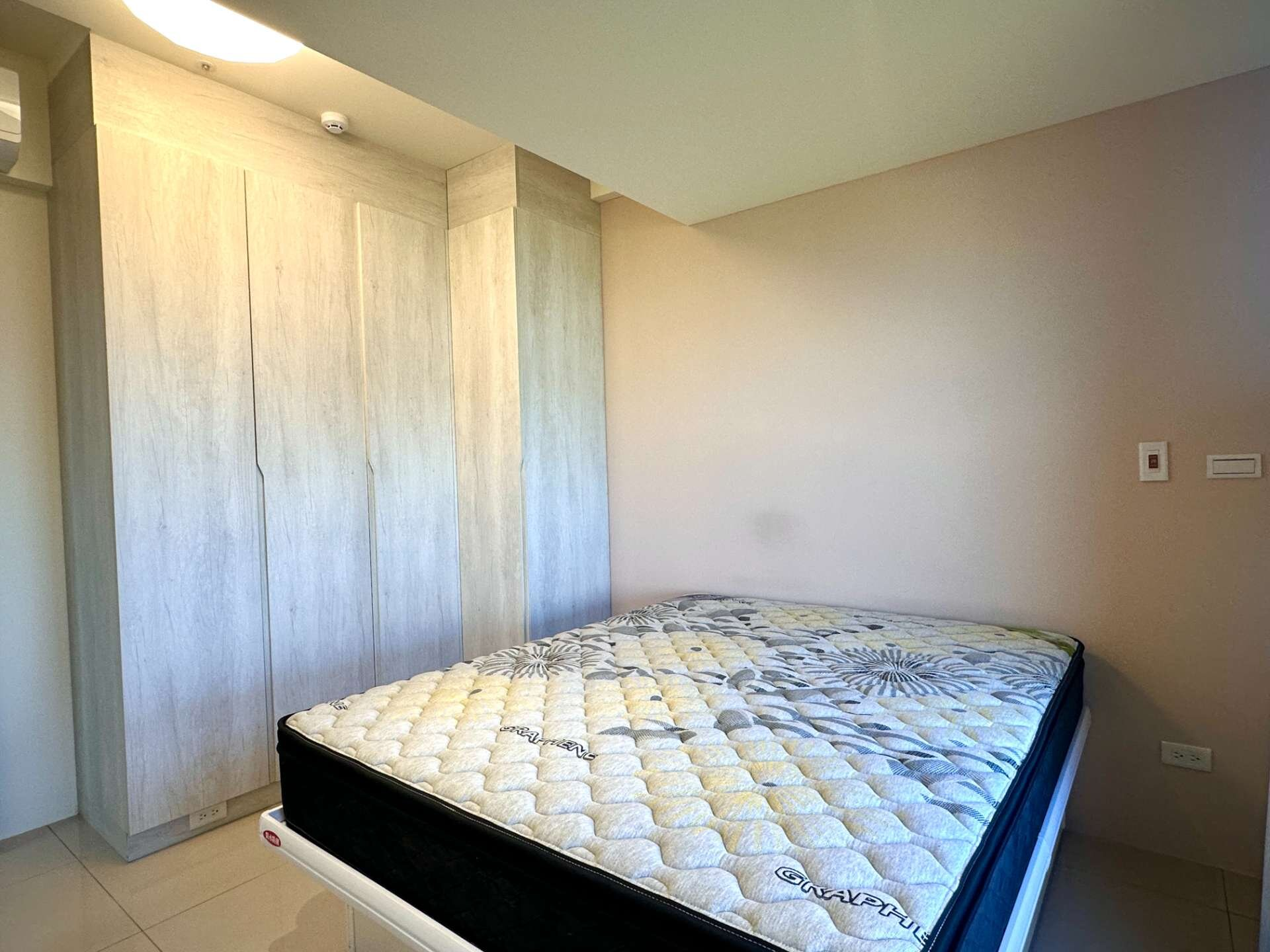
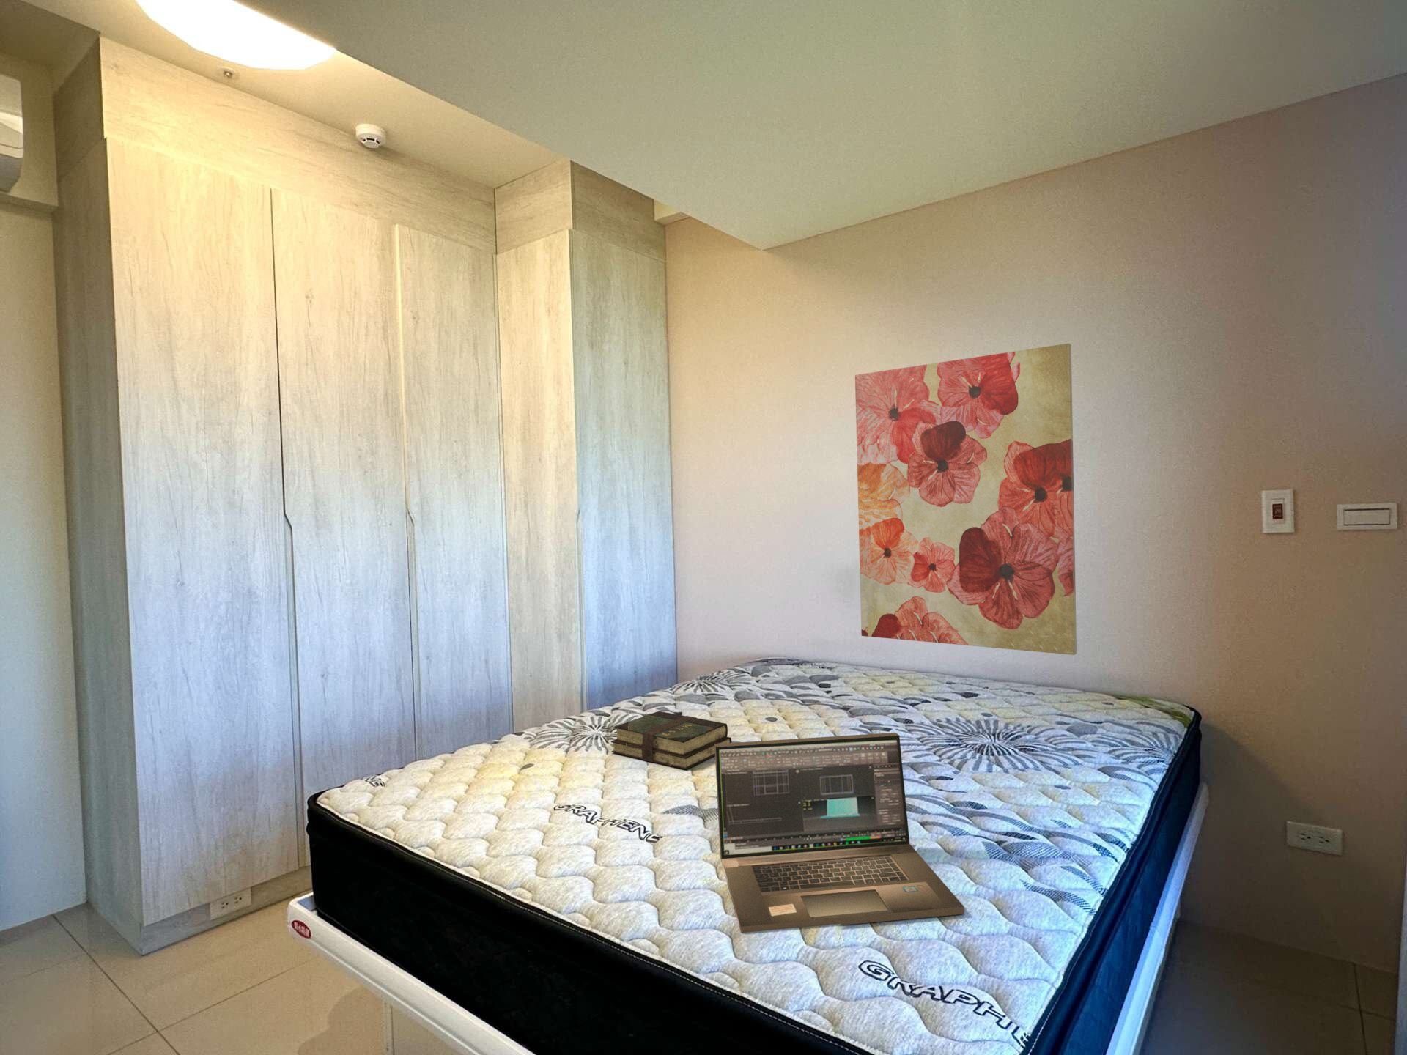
+ book [610,710,732,770]
+ laptop [715,731,965,933]
+ wall art [854,342,1077,656]
